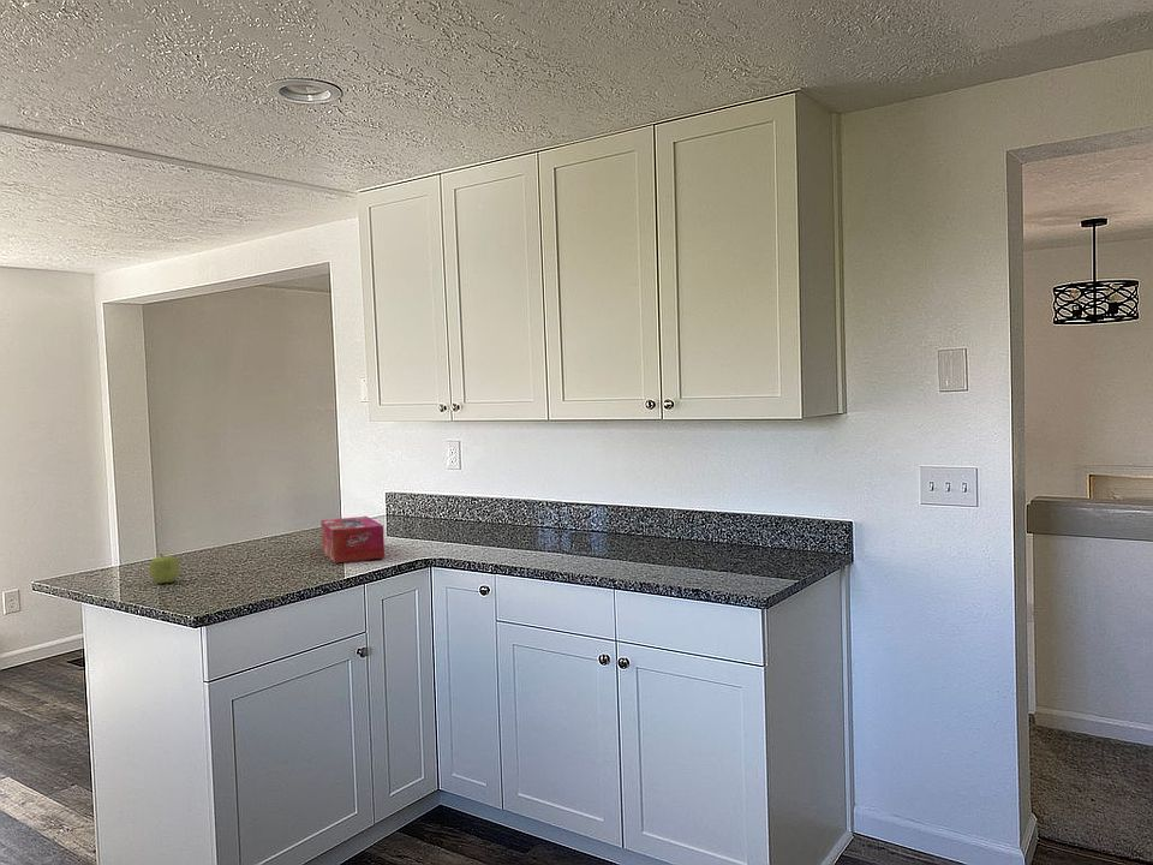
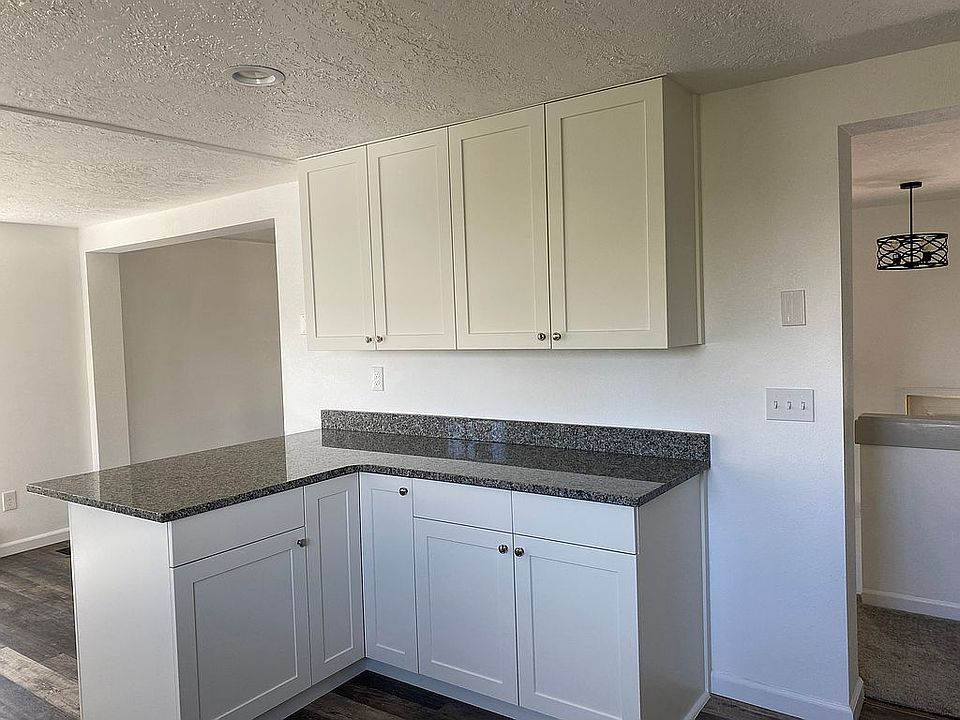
- fruit [149,553,180,584]
- tissue box [319,515,386,563]
